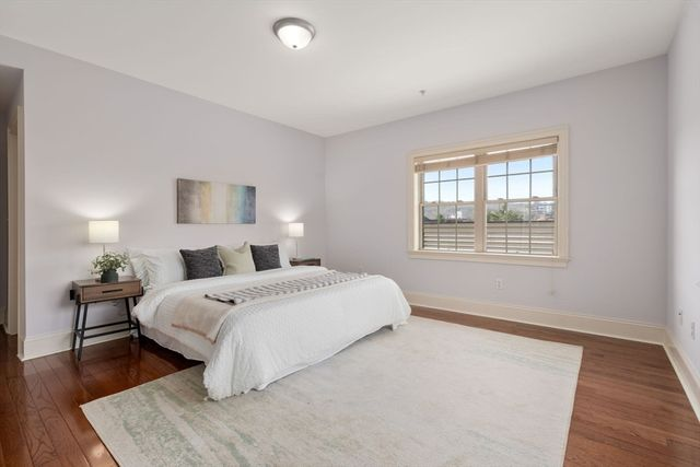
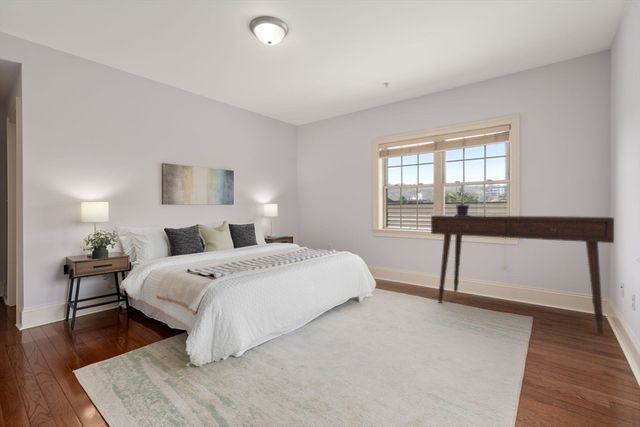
+ potted plant [454,189,473,216]
+ desk [430,214,615,335]
